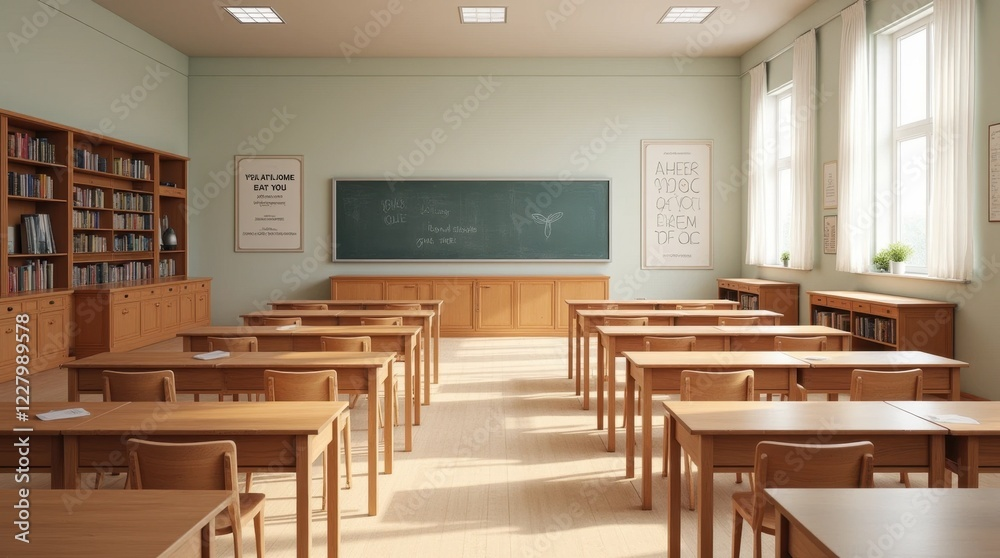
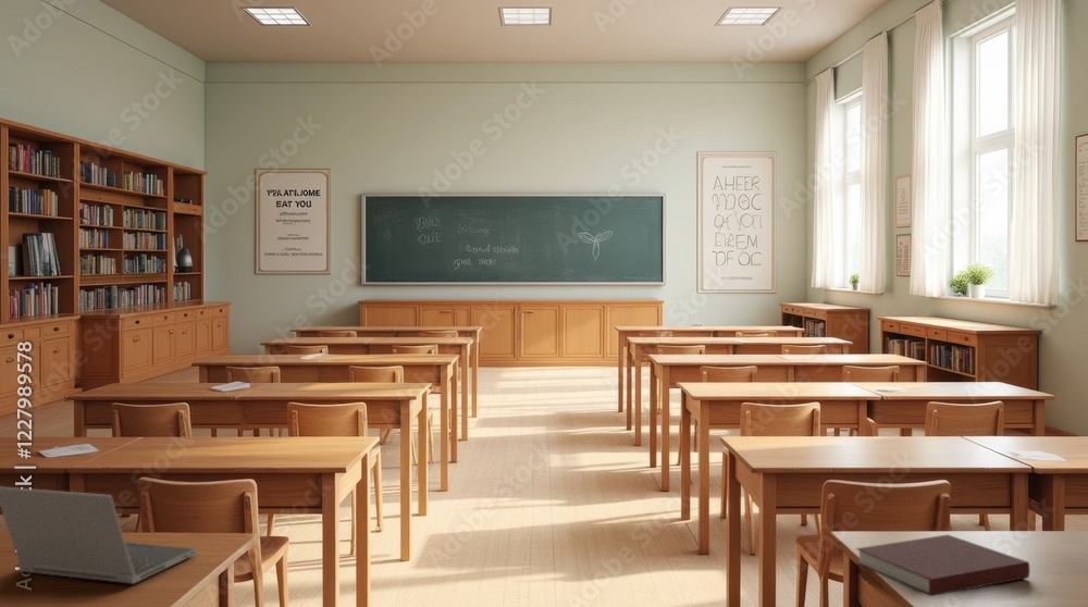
+ notebook [855,534,1031,597]
+ laptop computer [0,485,197,585]
